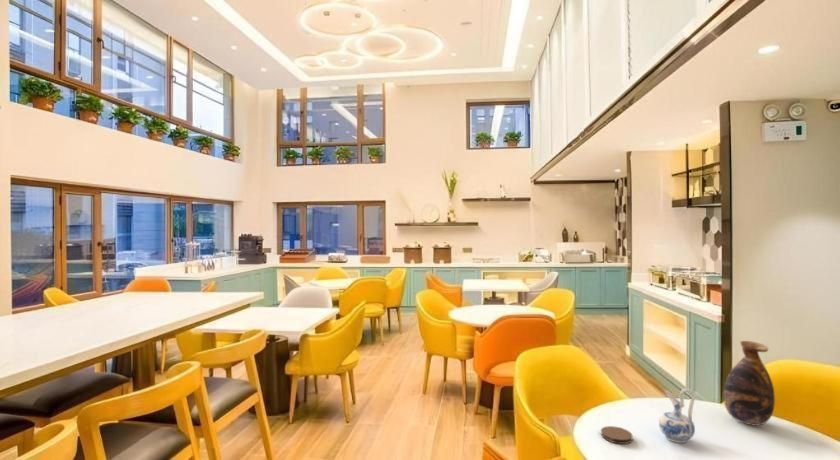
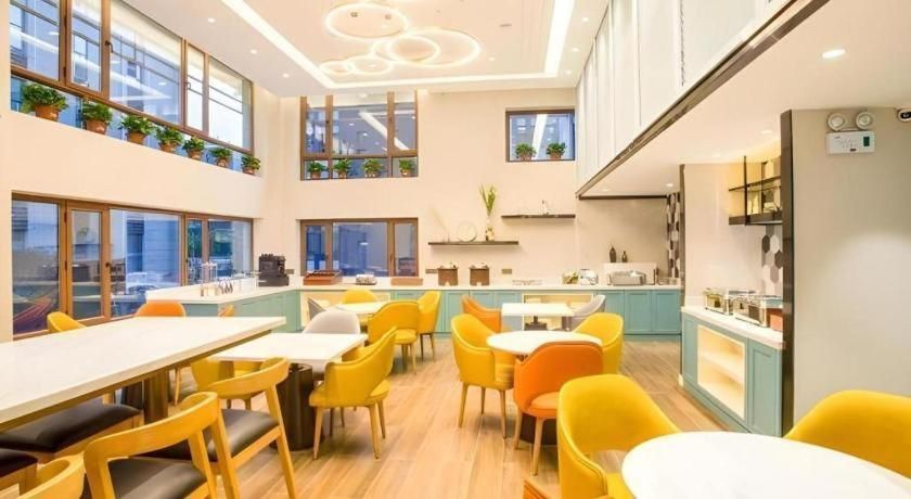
- coaster [600,425,634,445]
- ceramic pitcher [658,387,696,444]
- vase [723,340,776,427]
